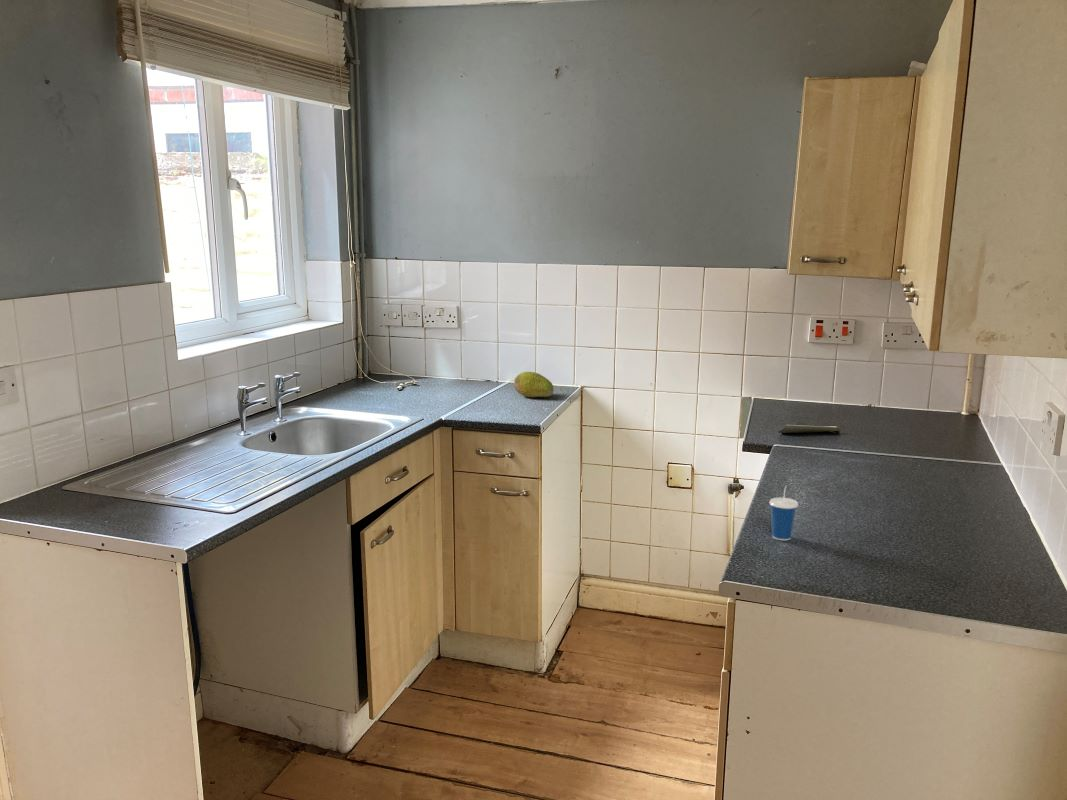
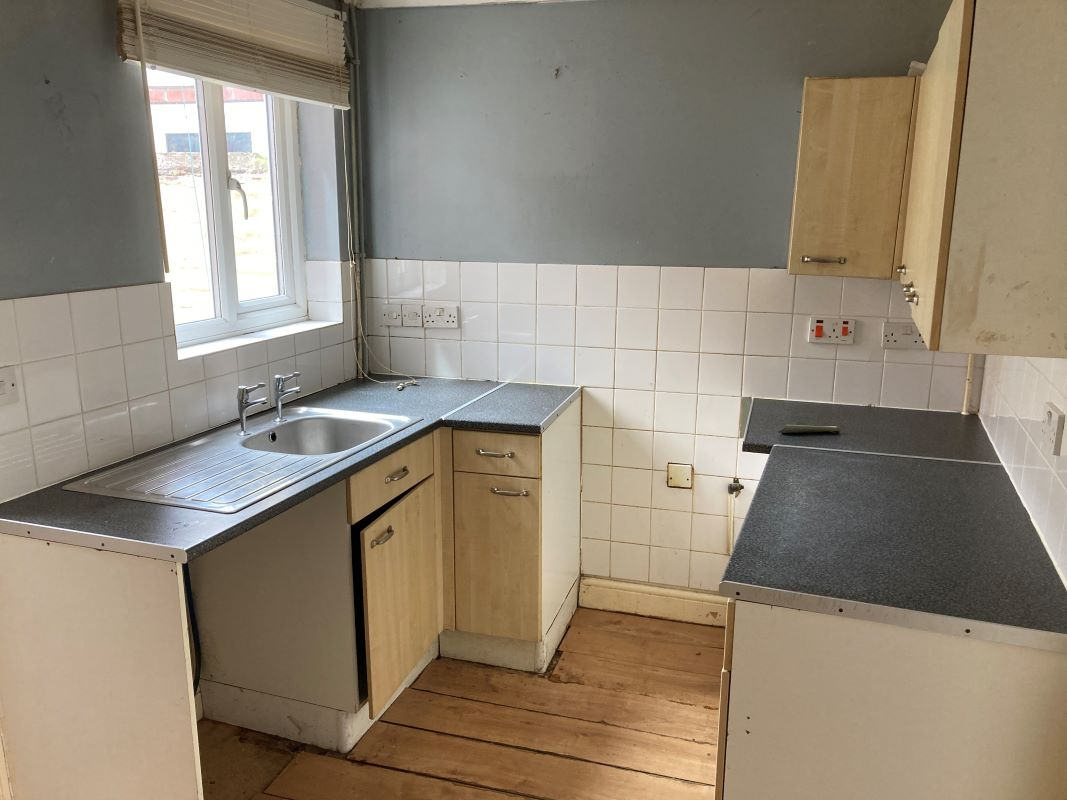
- fruit [513,371,555,398]
- cup [769,484,799,541]
